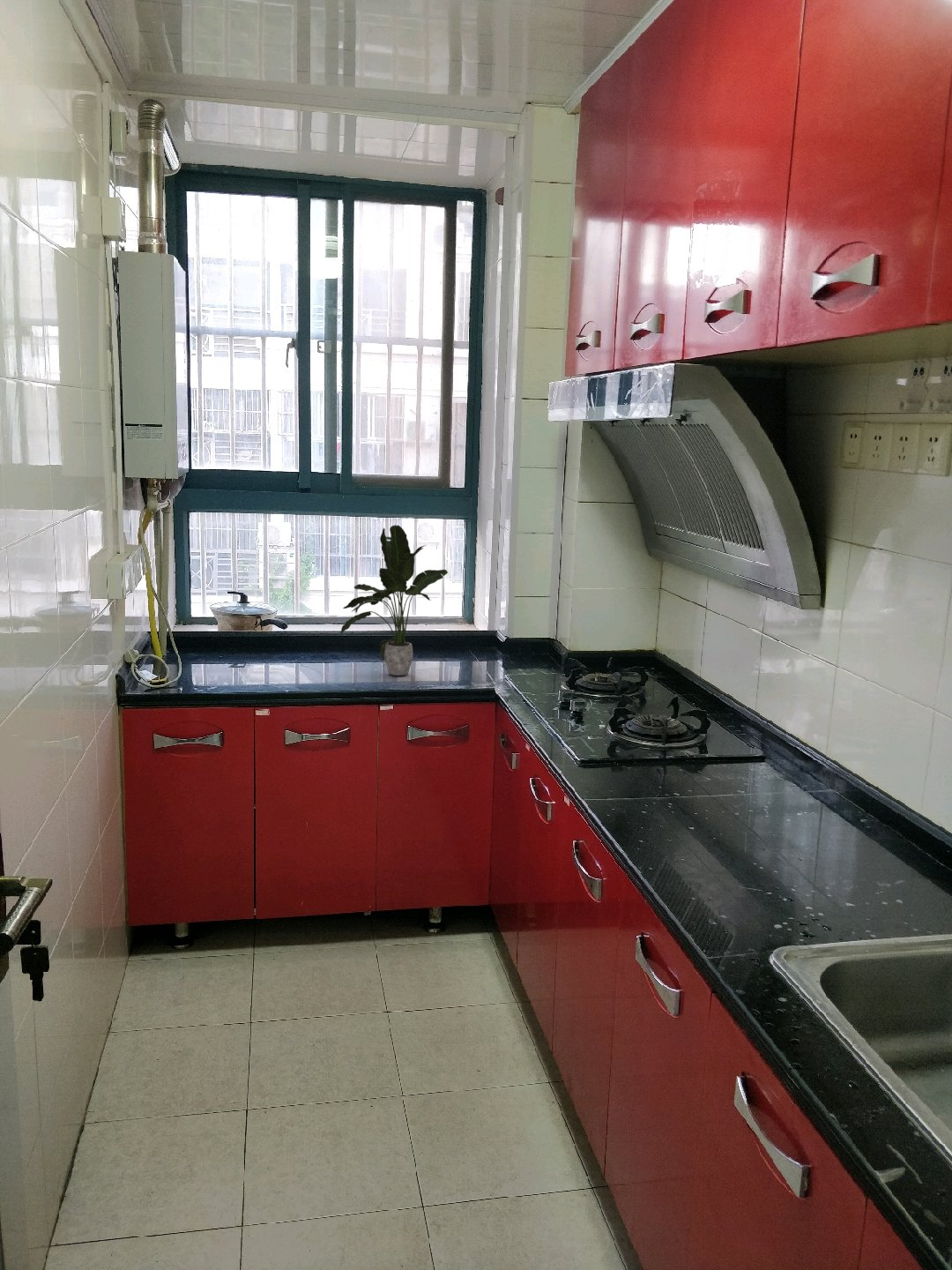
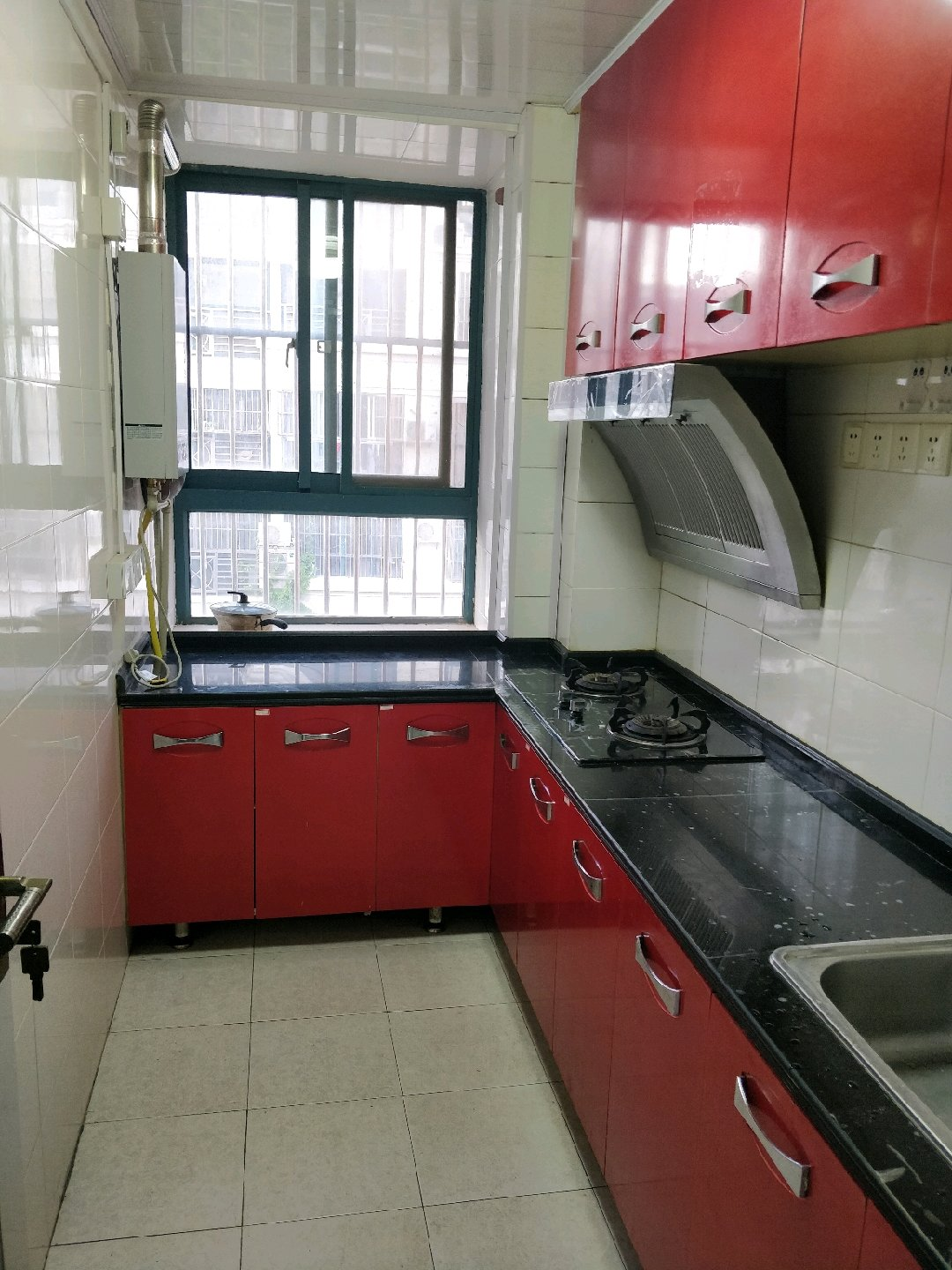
- potted plant [339,524,449,676]
